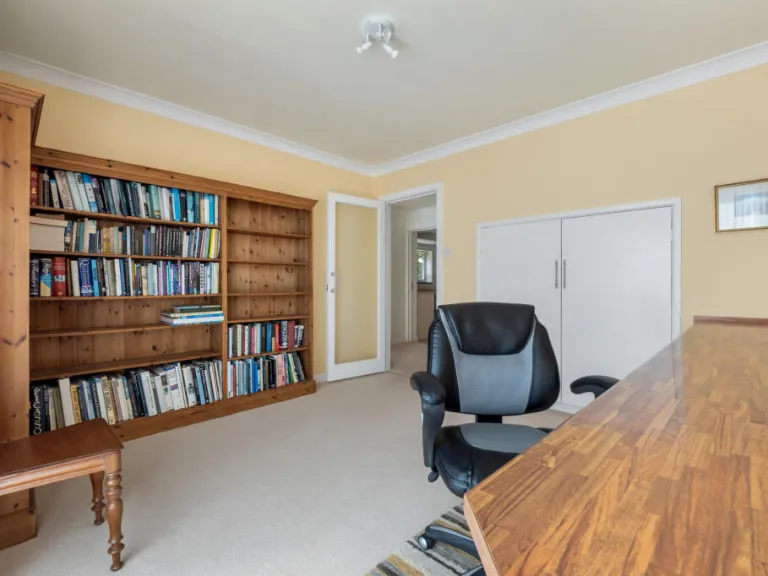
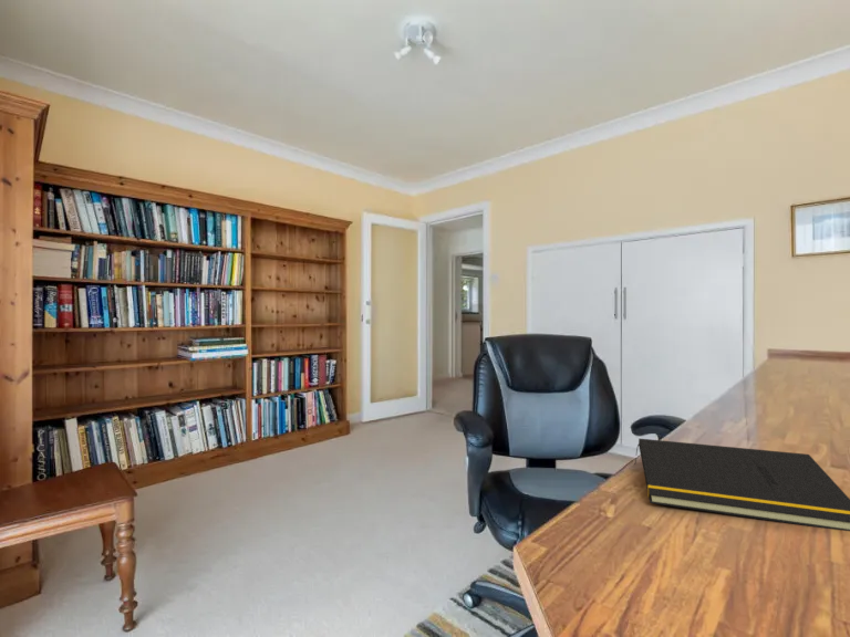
+ notepad [633,437,850,532]
